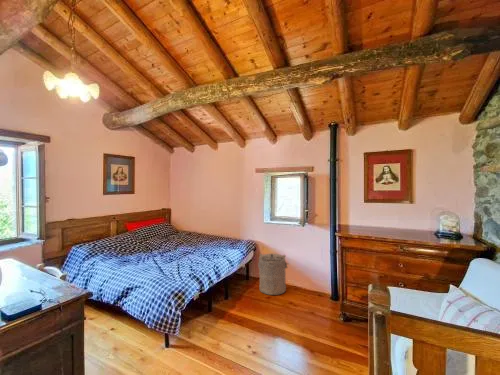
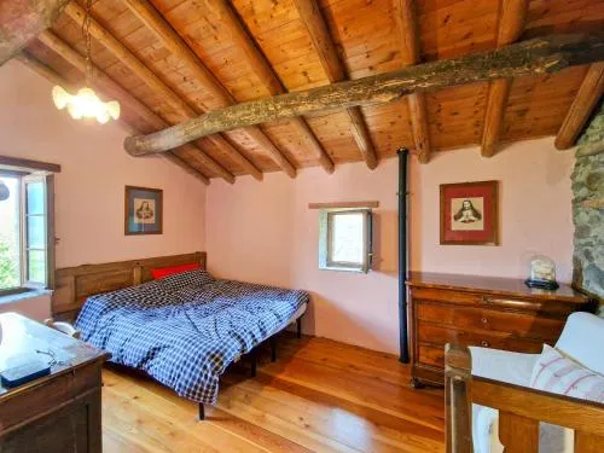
- laundry hamper [257,253,290,296]
